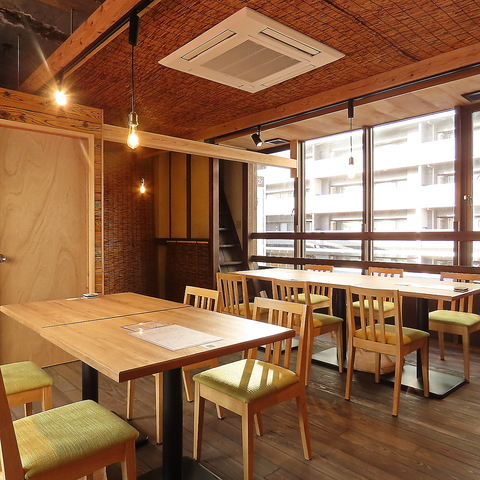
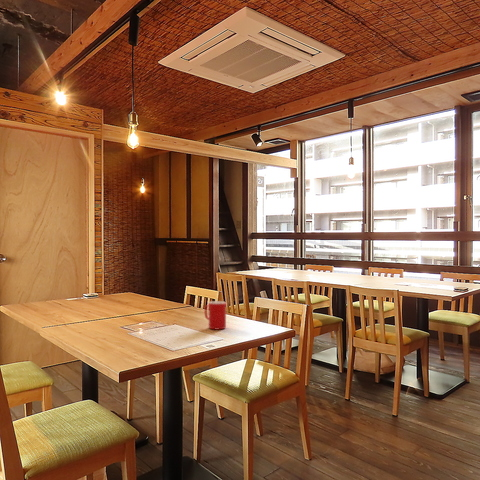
+ cup [204,300,227,331]
